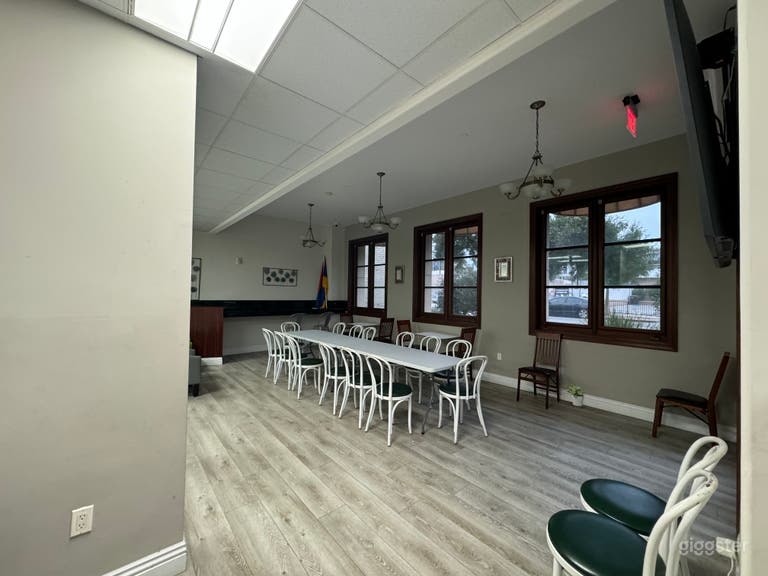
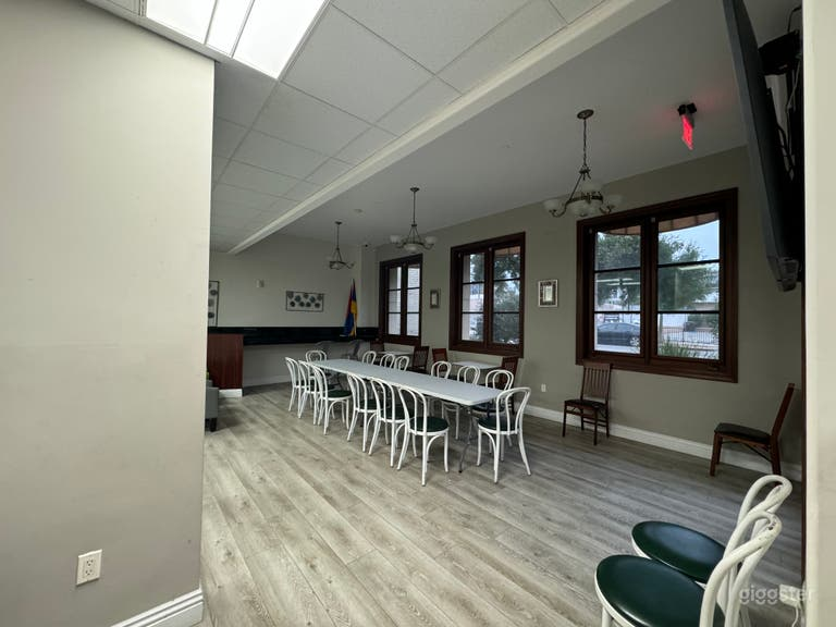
- potted plant [565,383,586,407]
